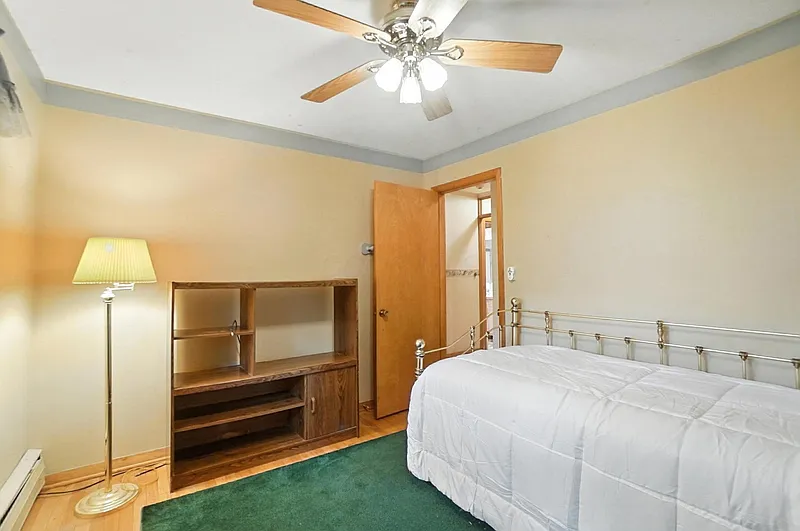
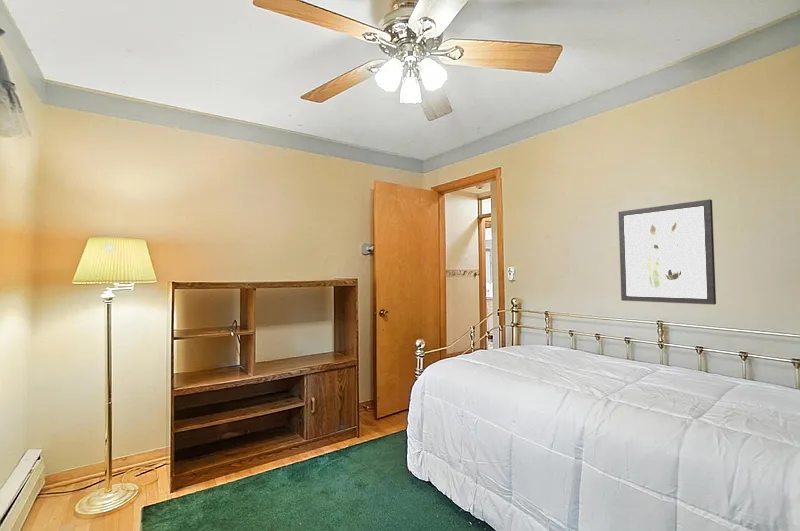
+ wall art [617,198,717,306]
